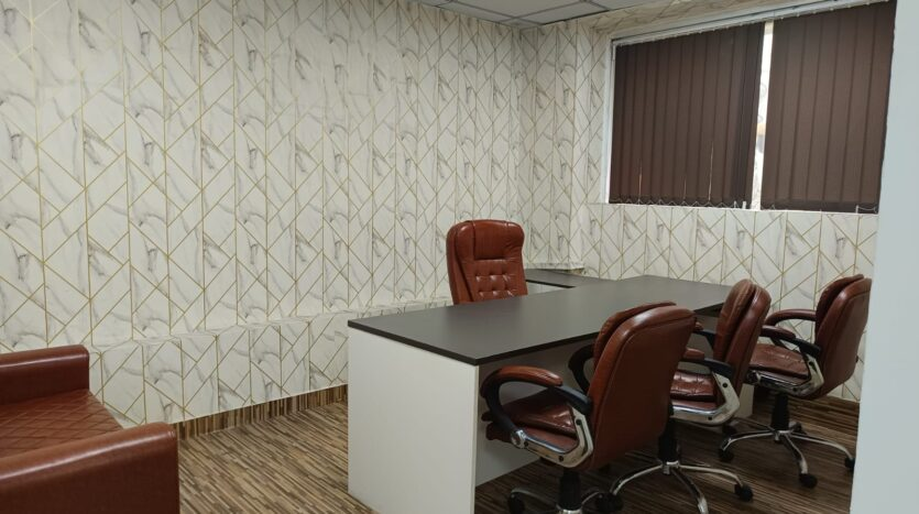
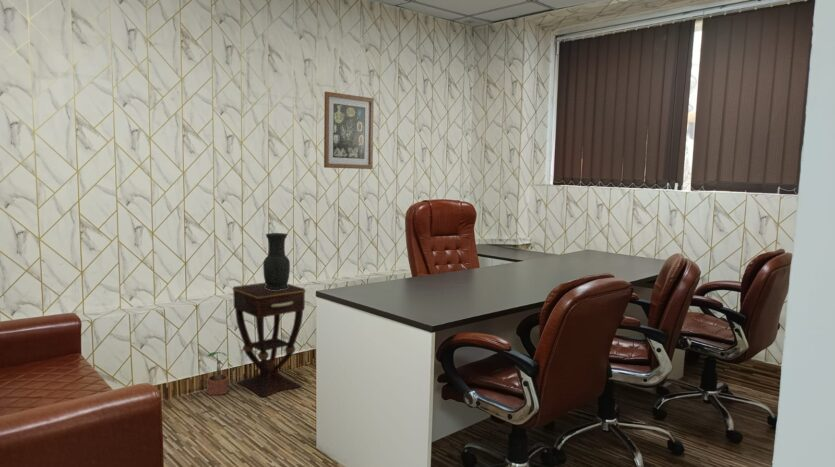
+ side table [231,282,307,398]
+ vase [262,232,291,290]
+ wall art [323,91,375,170]
+ potted plant [205,351,229,396]
